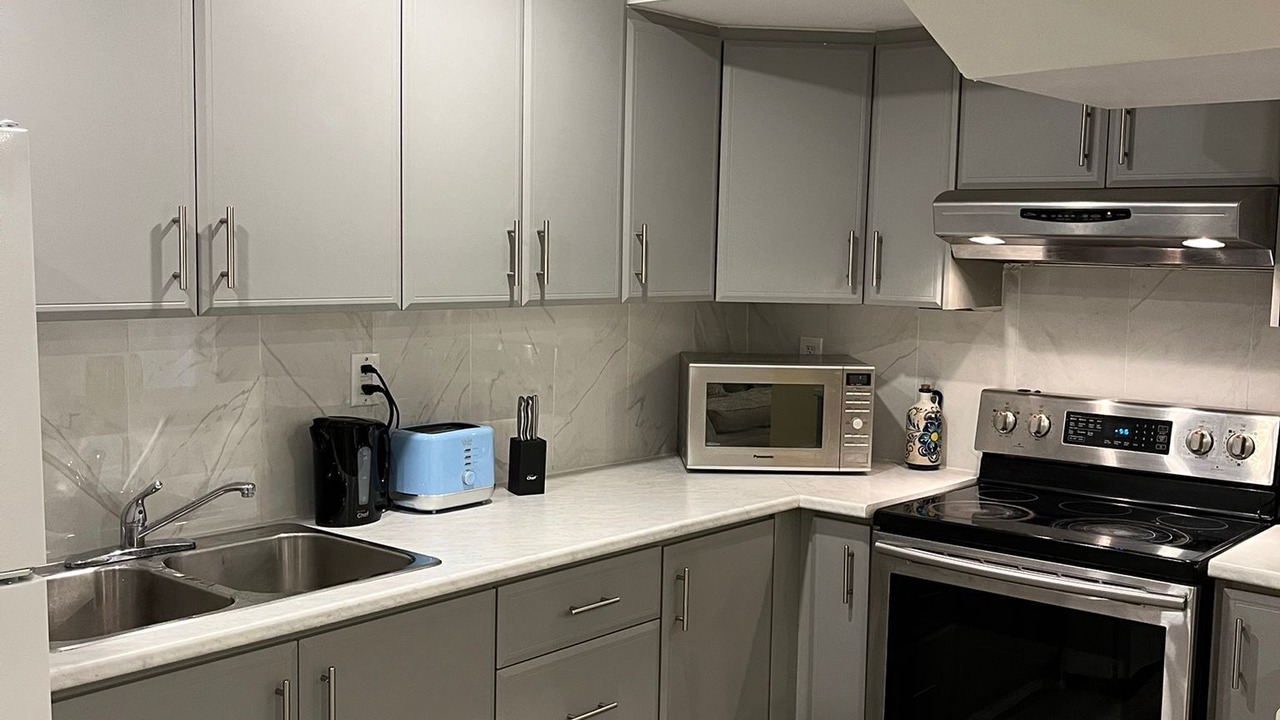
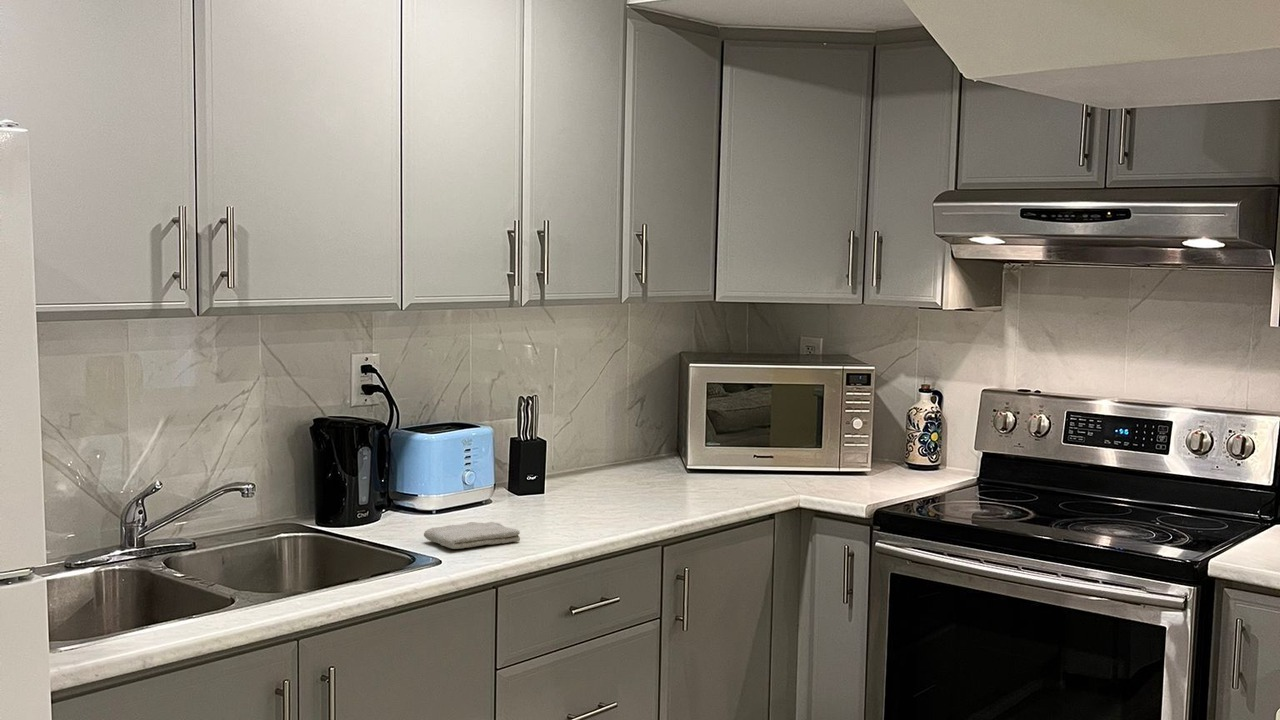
+ washcloth [423,521,521,550]
